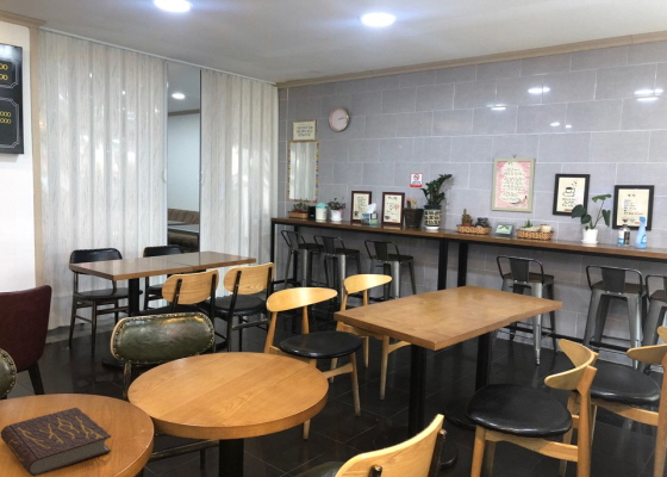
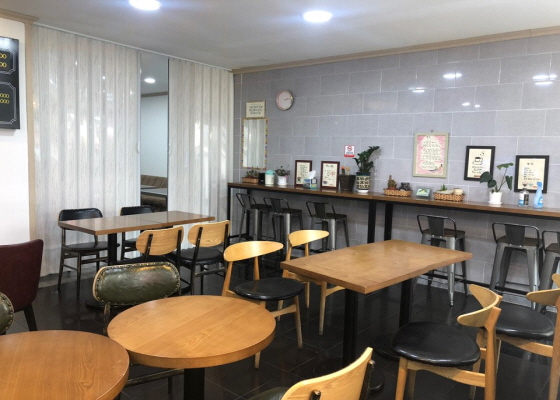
- book [0,407,112,477]
